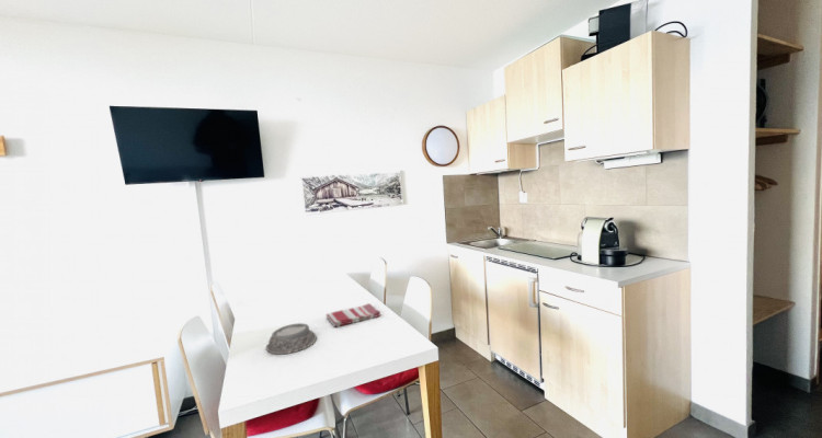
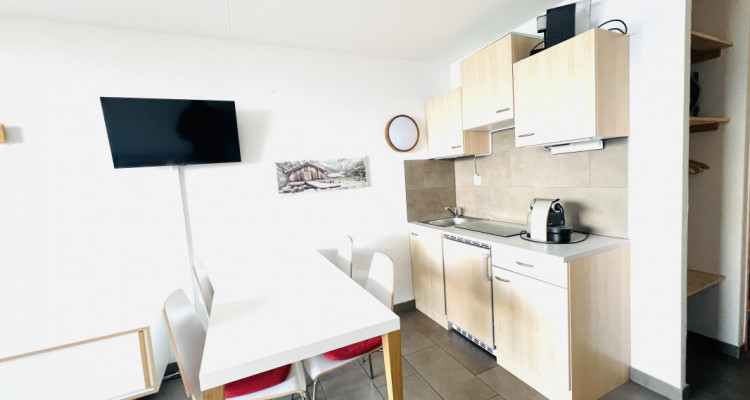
- dish towel [324,302,381,327]
- mortar [265,322,318,355]
